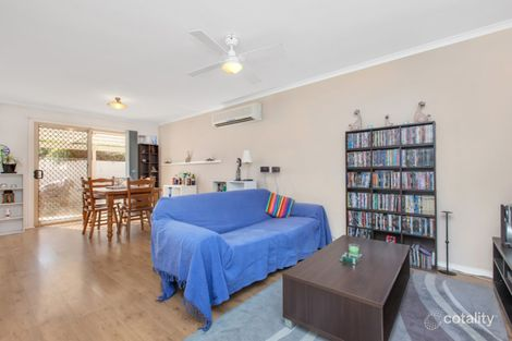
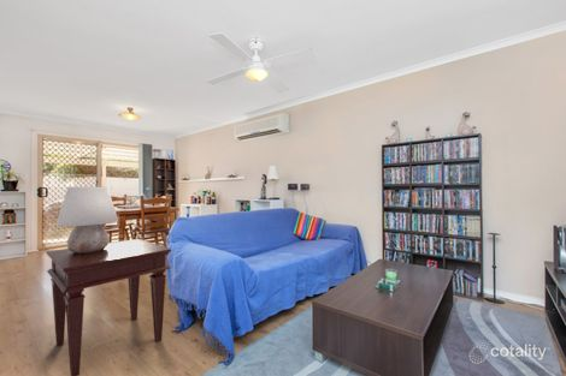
+ table lamp [55,186,119,253]
+ side table [45,238,172,376]
